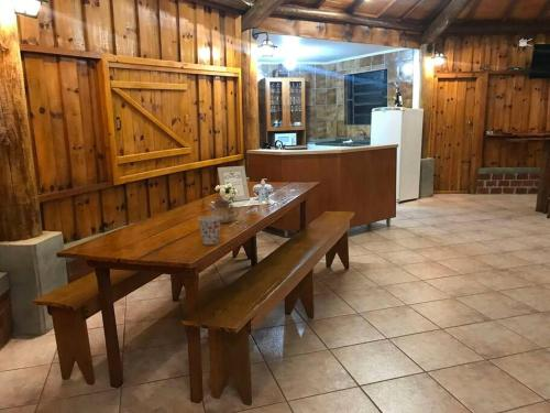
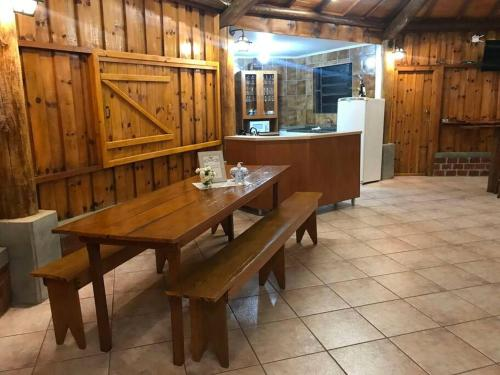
- teapot [207,194,240,225]
- cup [197,215,221,246]
